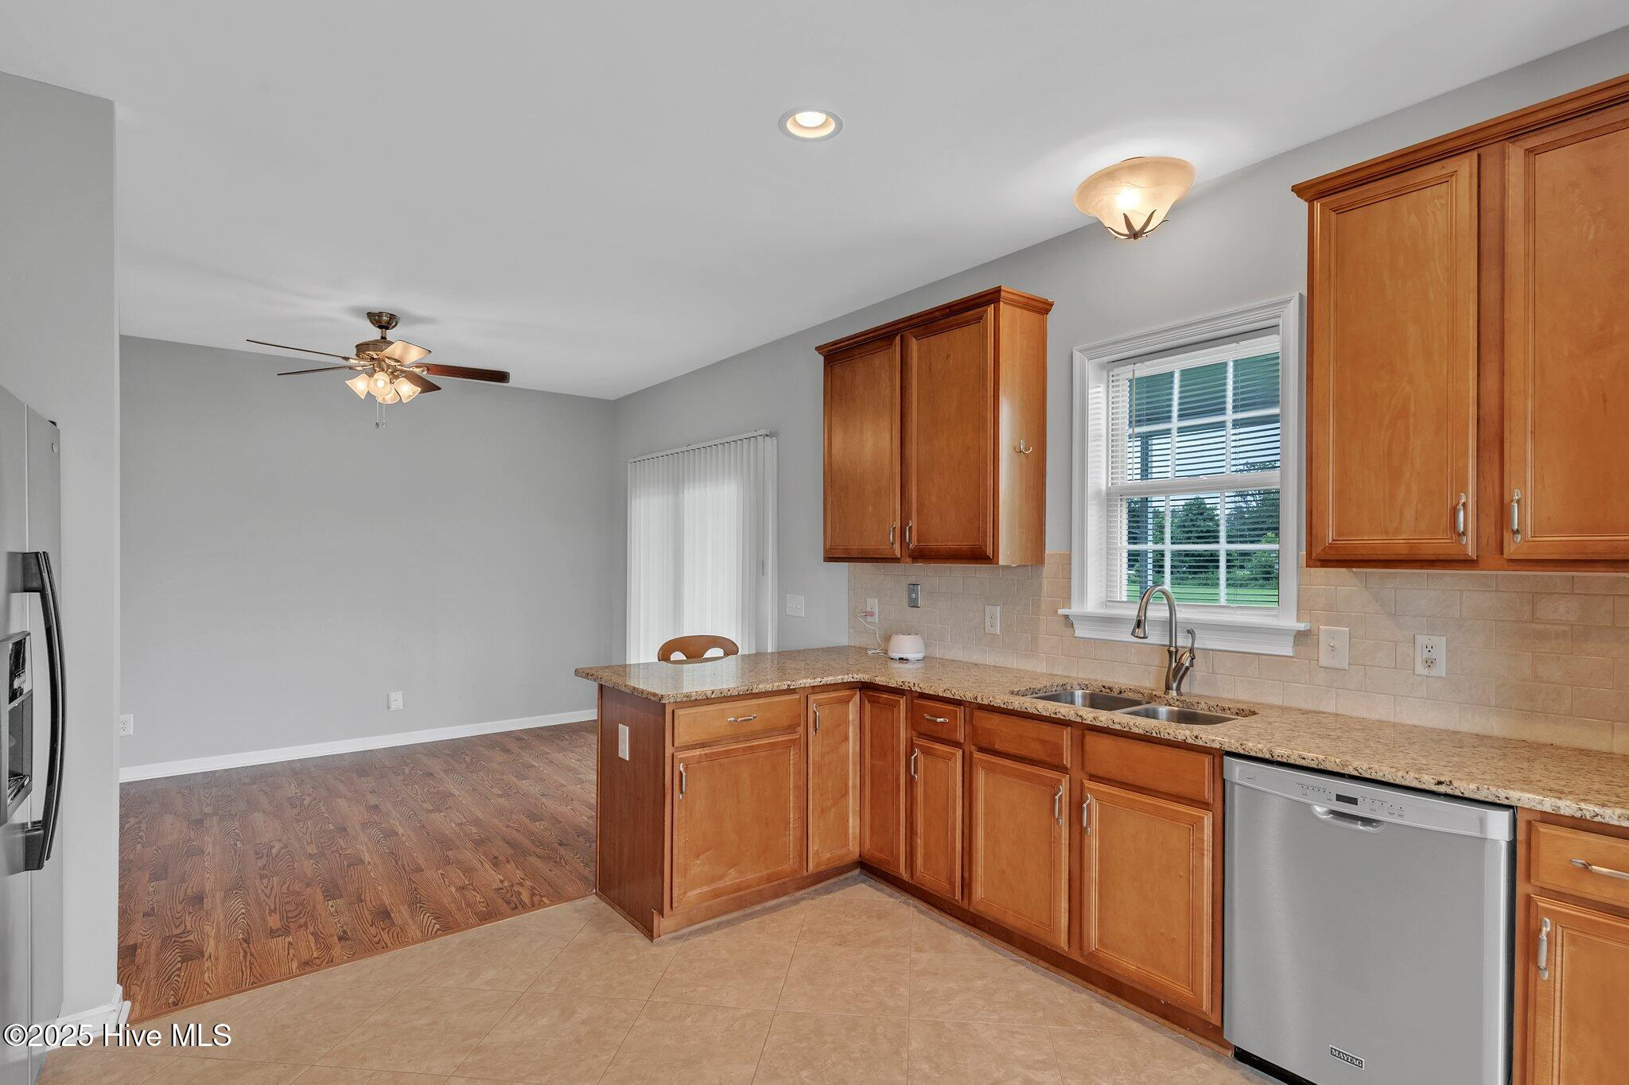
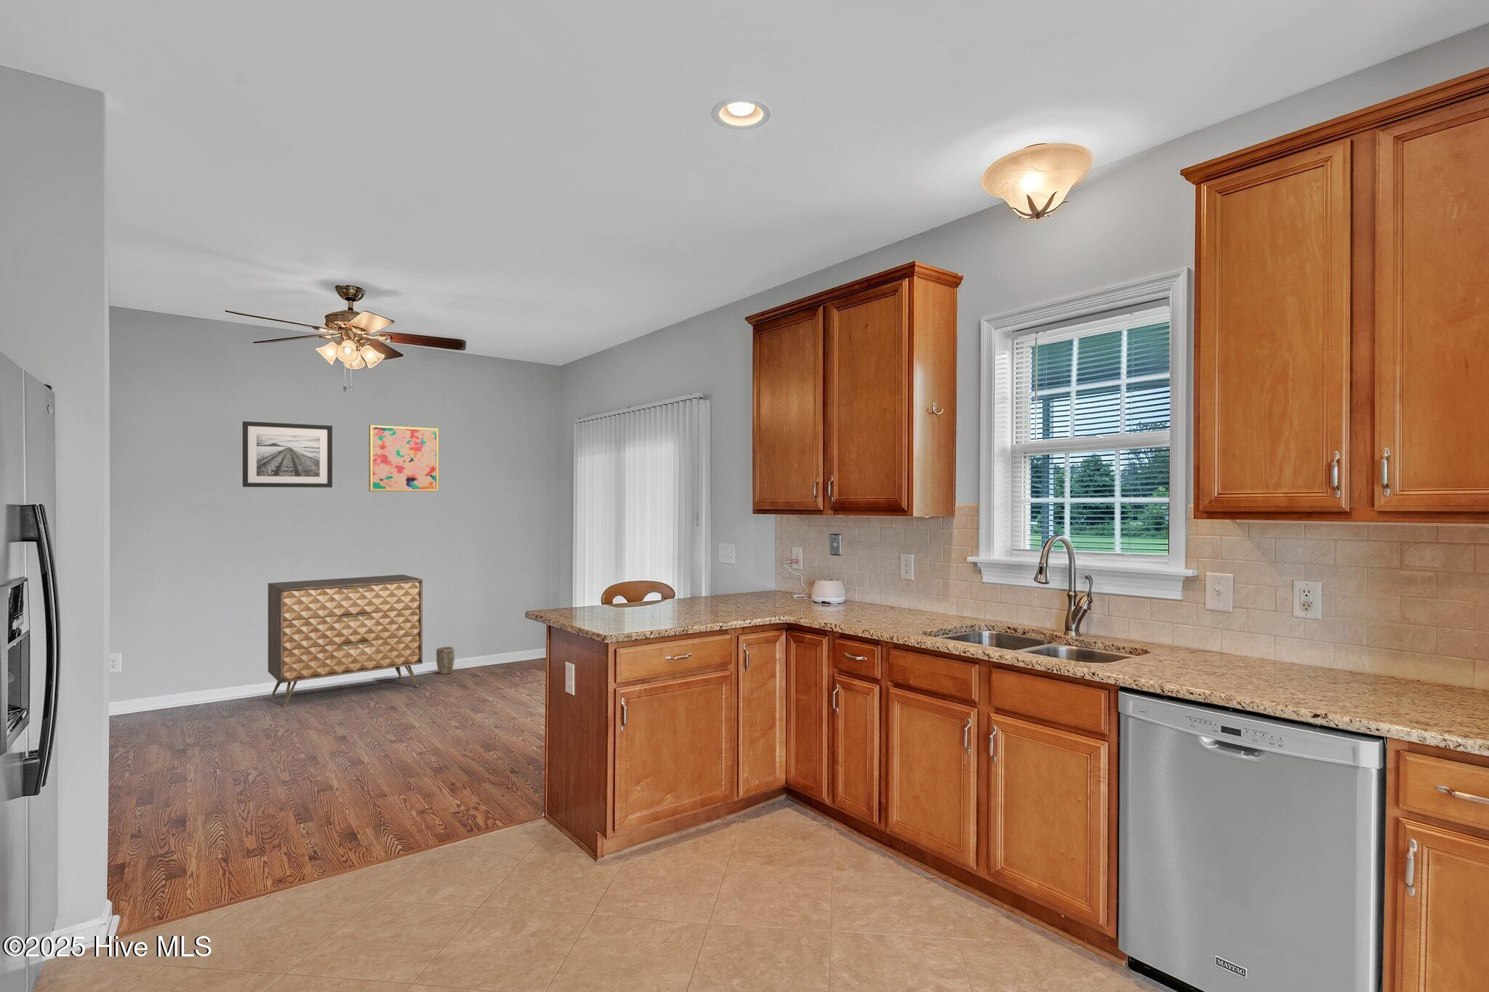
+ wall art [242,421,333,488]
+ dresser [268,575,423,709]
+ wall art [369,424,440,492]
+ plant pot [435,647,455,675]
